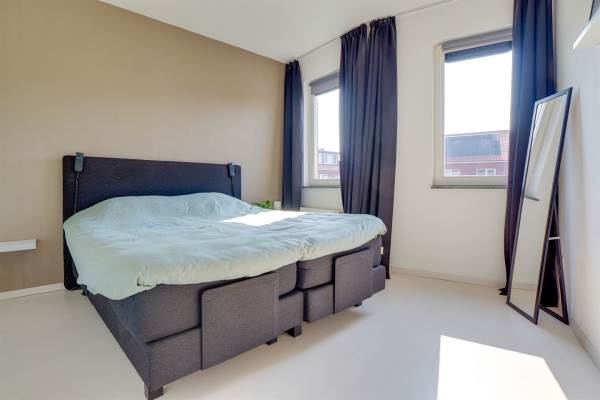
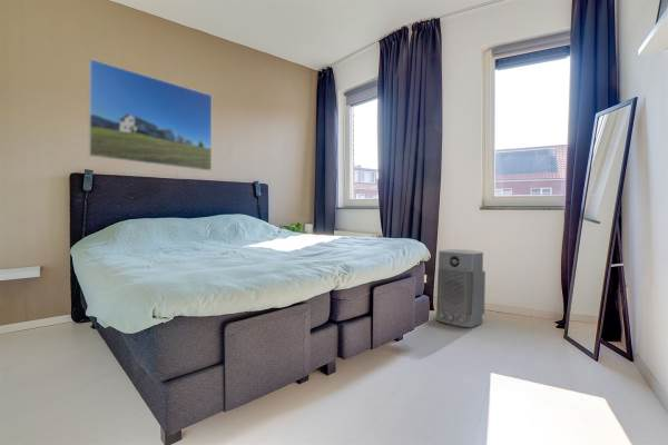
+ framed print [88,58,213,172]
+ air purifier [435,248,487,328]
